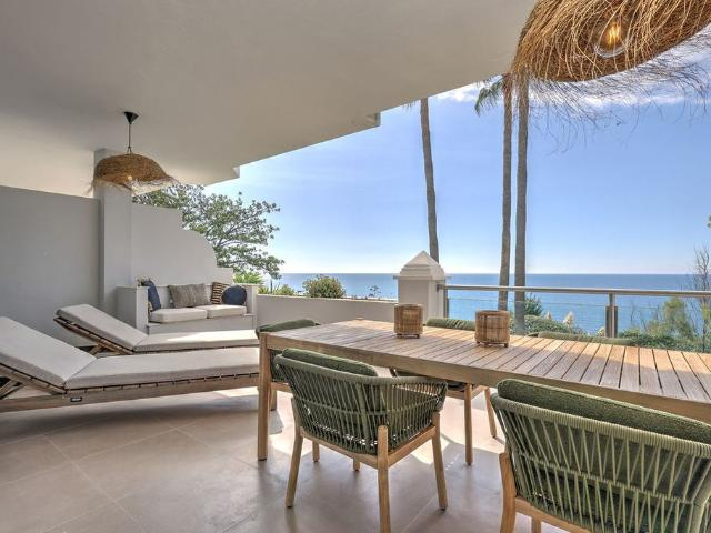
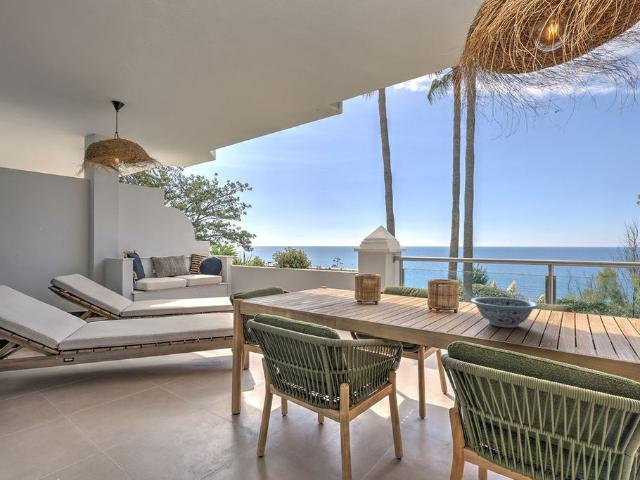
+ decorative bowl [470,296,540,329]
